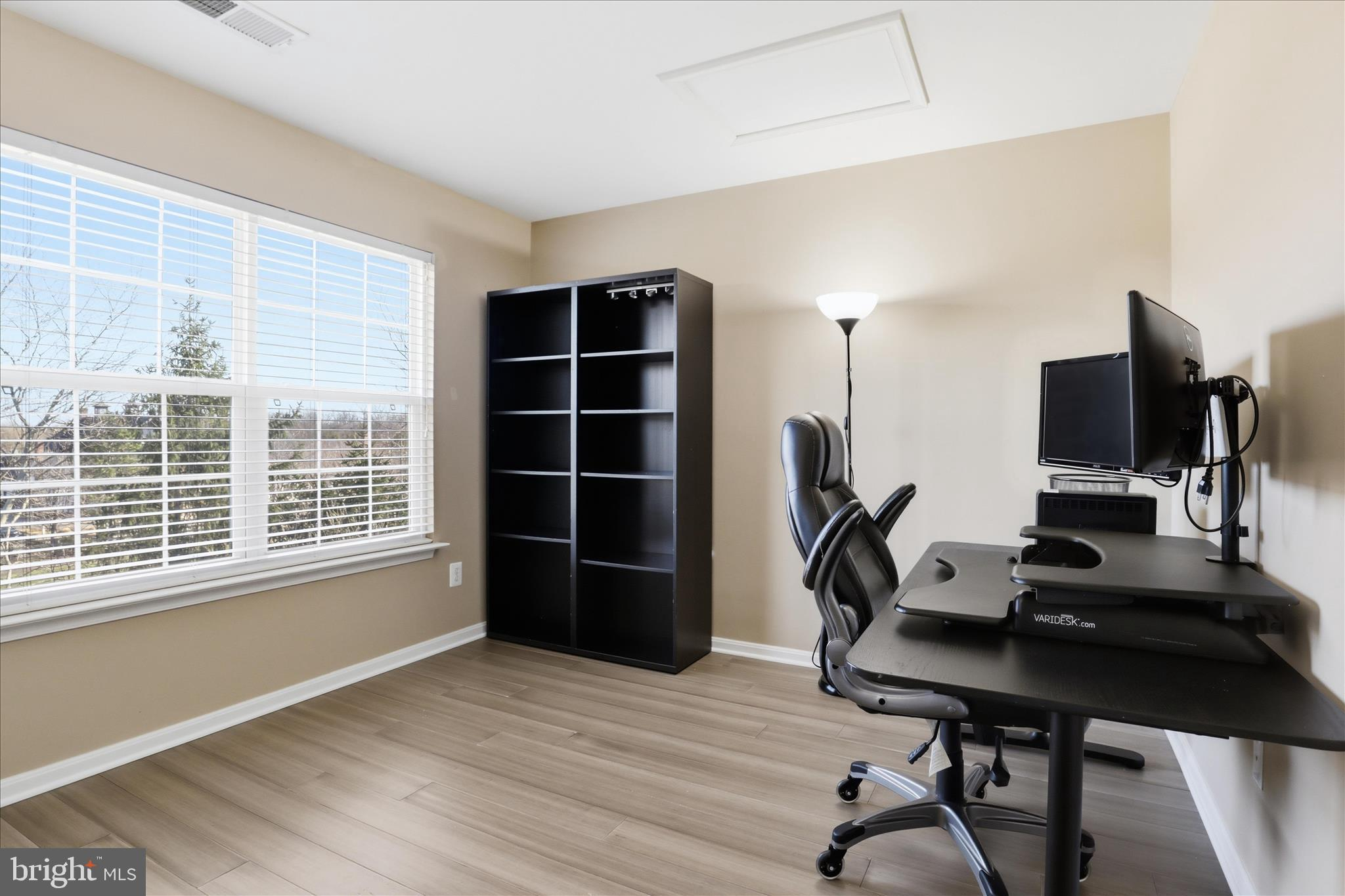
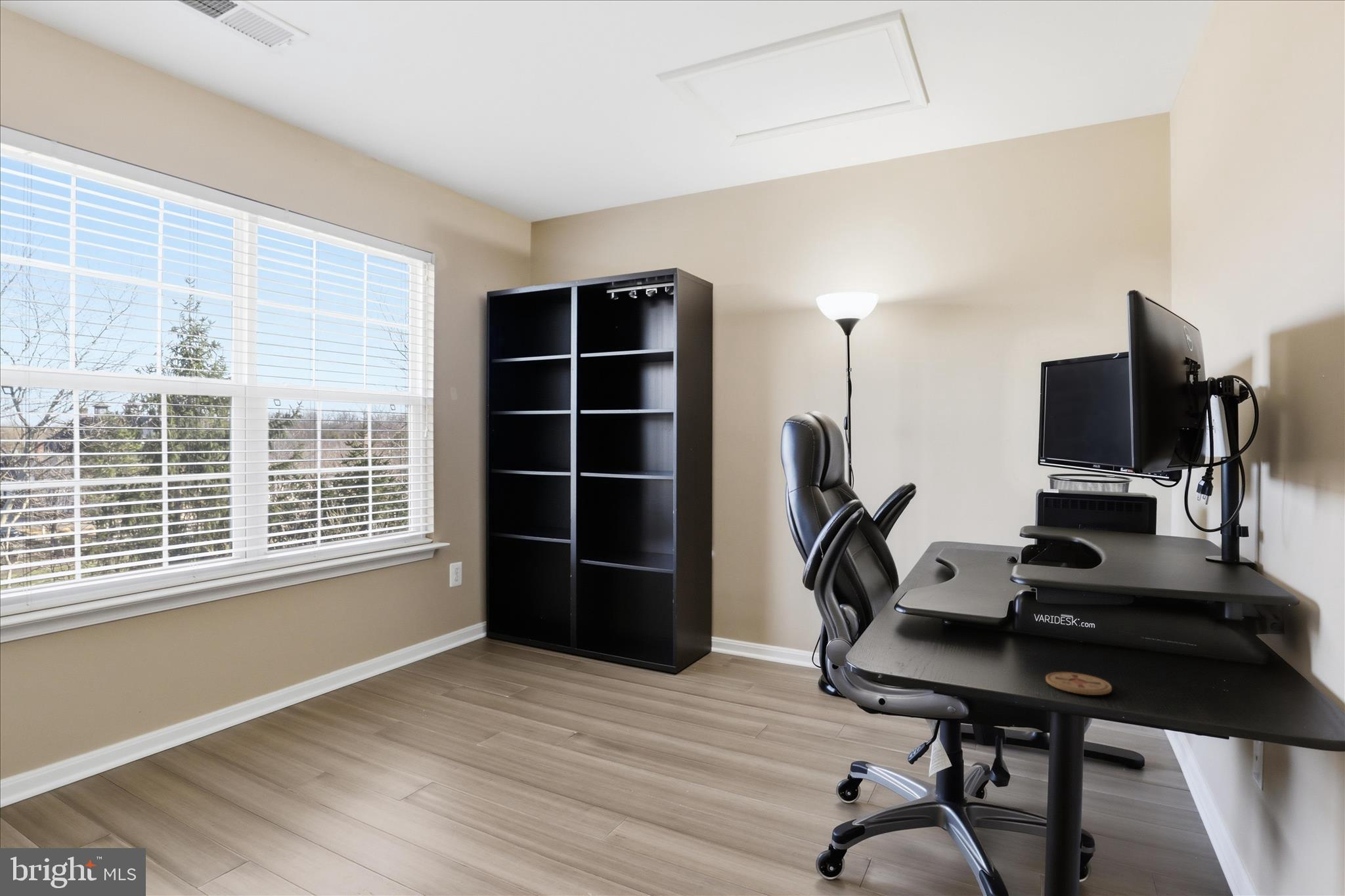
+ coaster [1045,672,1113,696]
